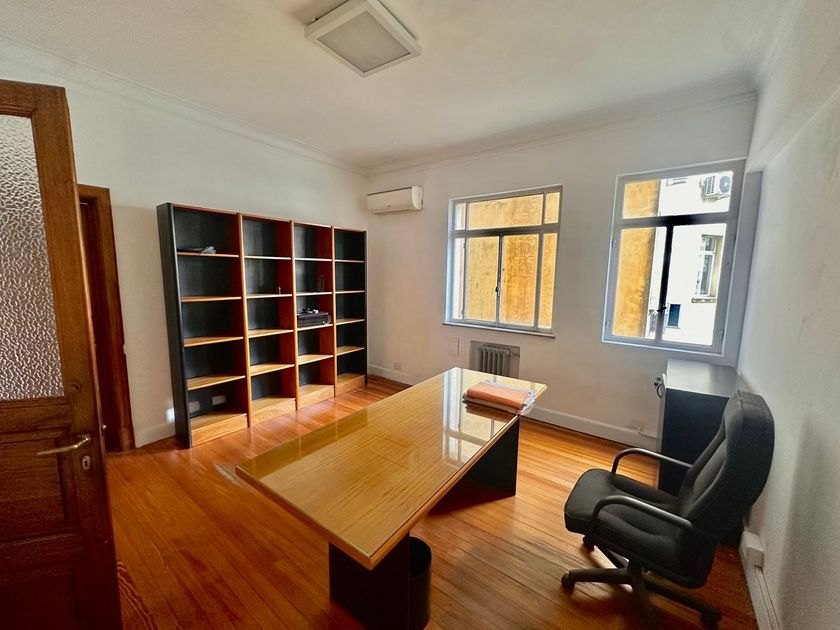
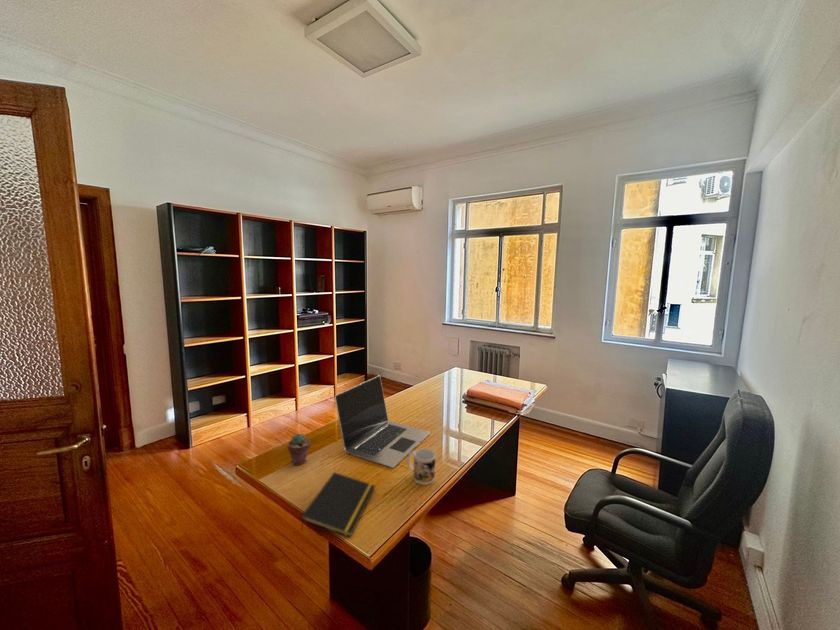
+ potted succulent [287,433,312,466]
+ notepad [300,471,376,538]
+ laptop [334,374,431,469]
+ mug [407,448,436,486]
